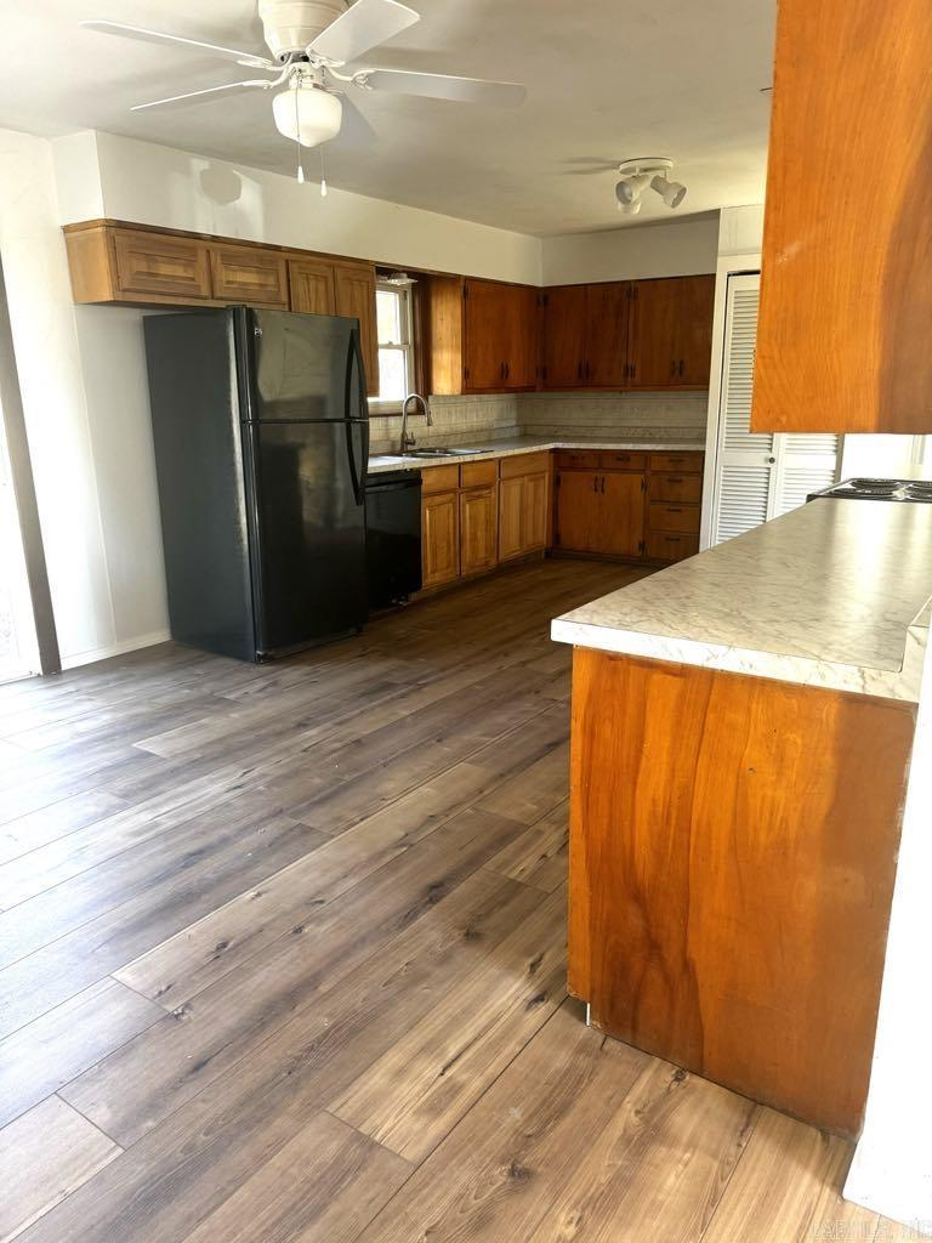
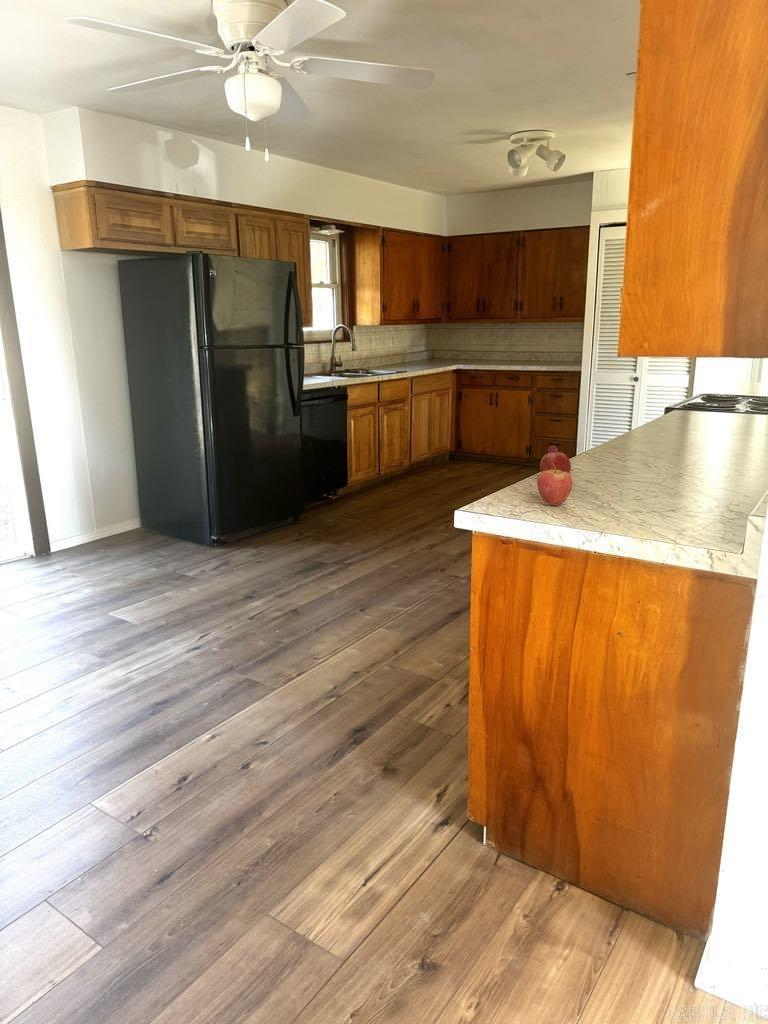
+ fruit [539,445,572,474]
+ fruit [536,463,573,507]
